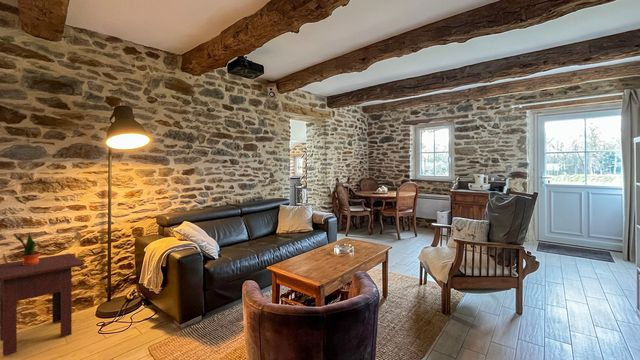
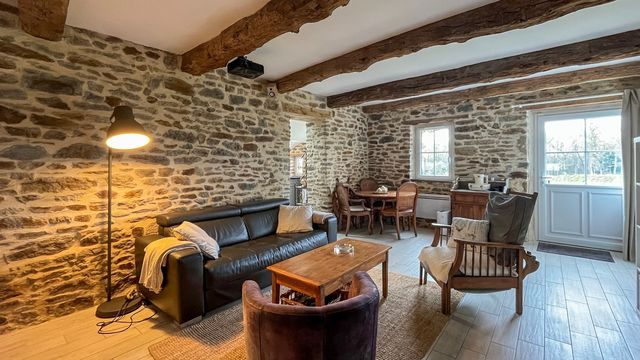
- side table [0,253,85,357]
- potted plant [13,233,41,265]
